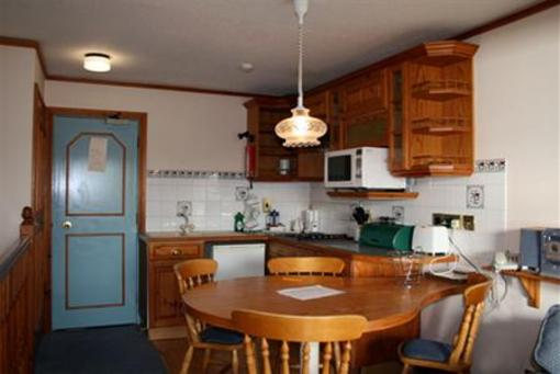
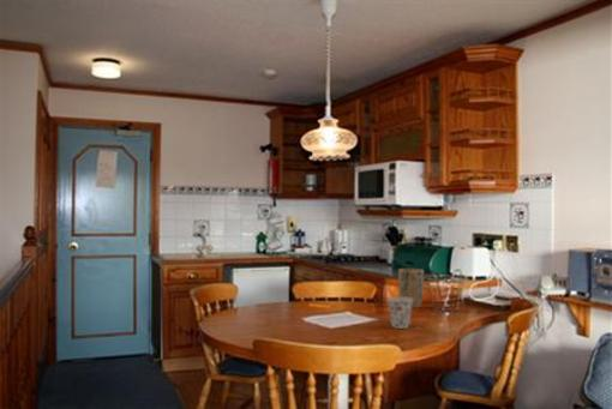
+ plant pot [397,267,425,309]
+ cup [386,296,413,330]
